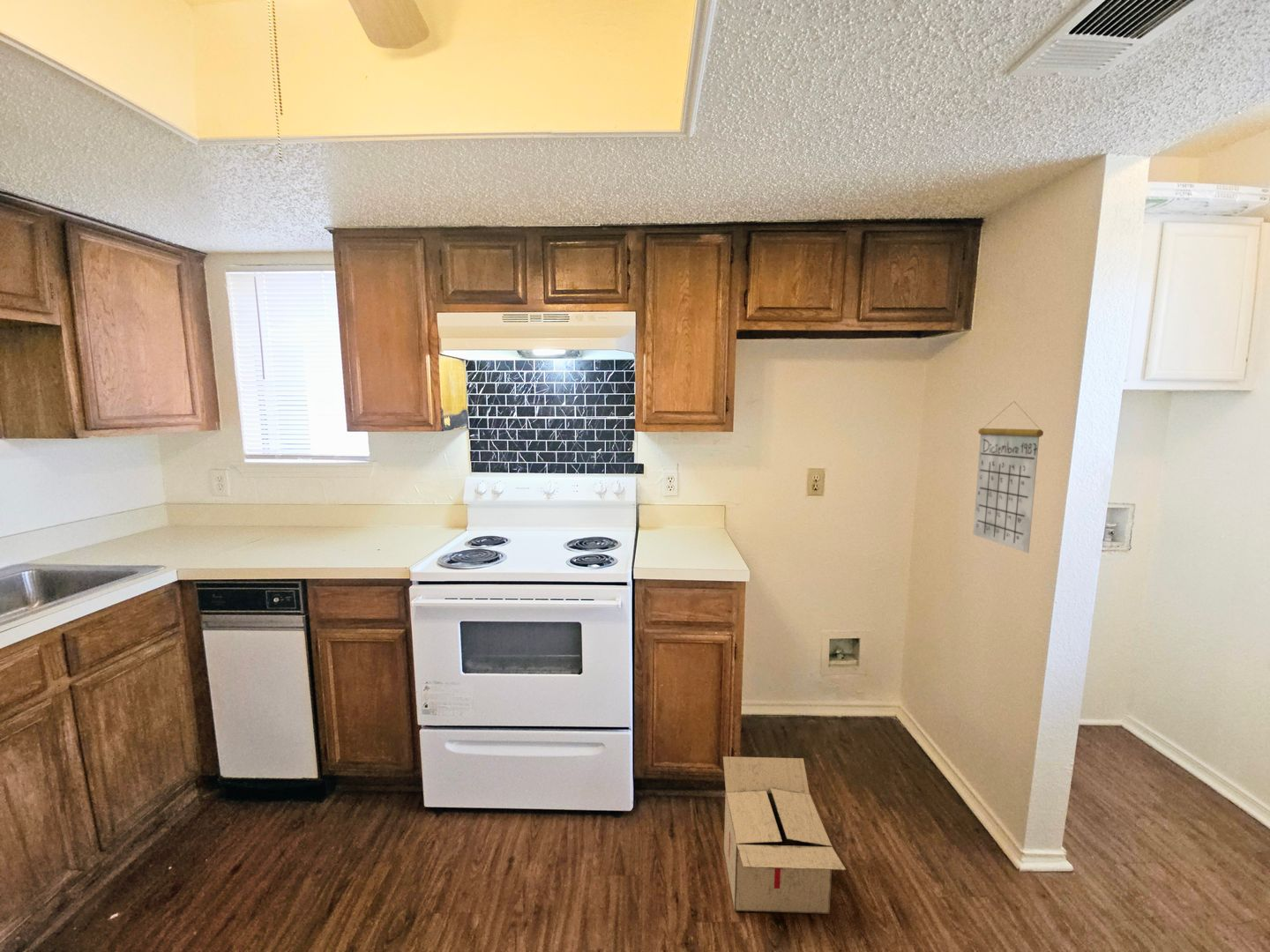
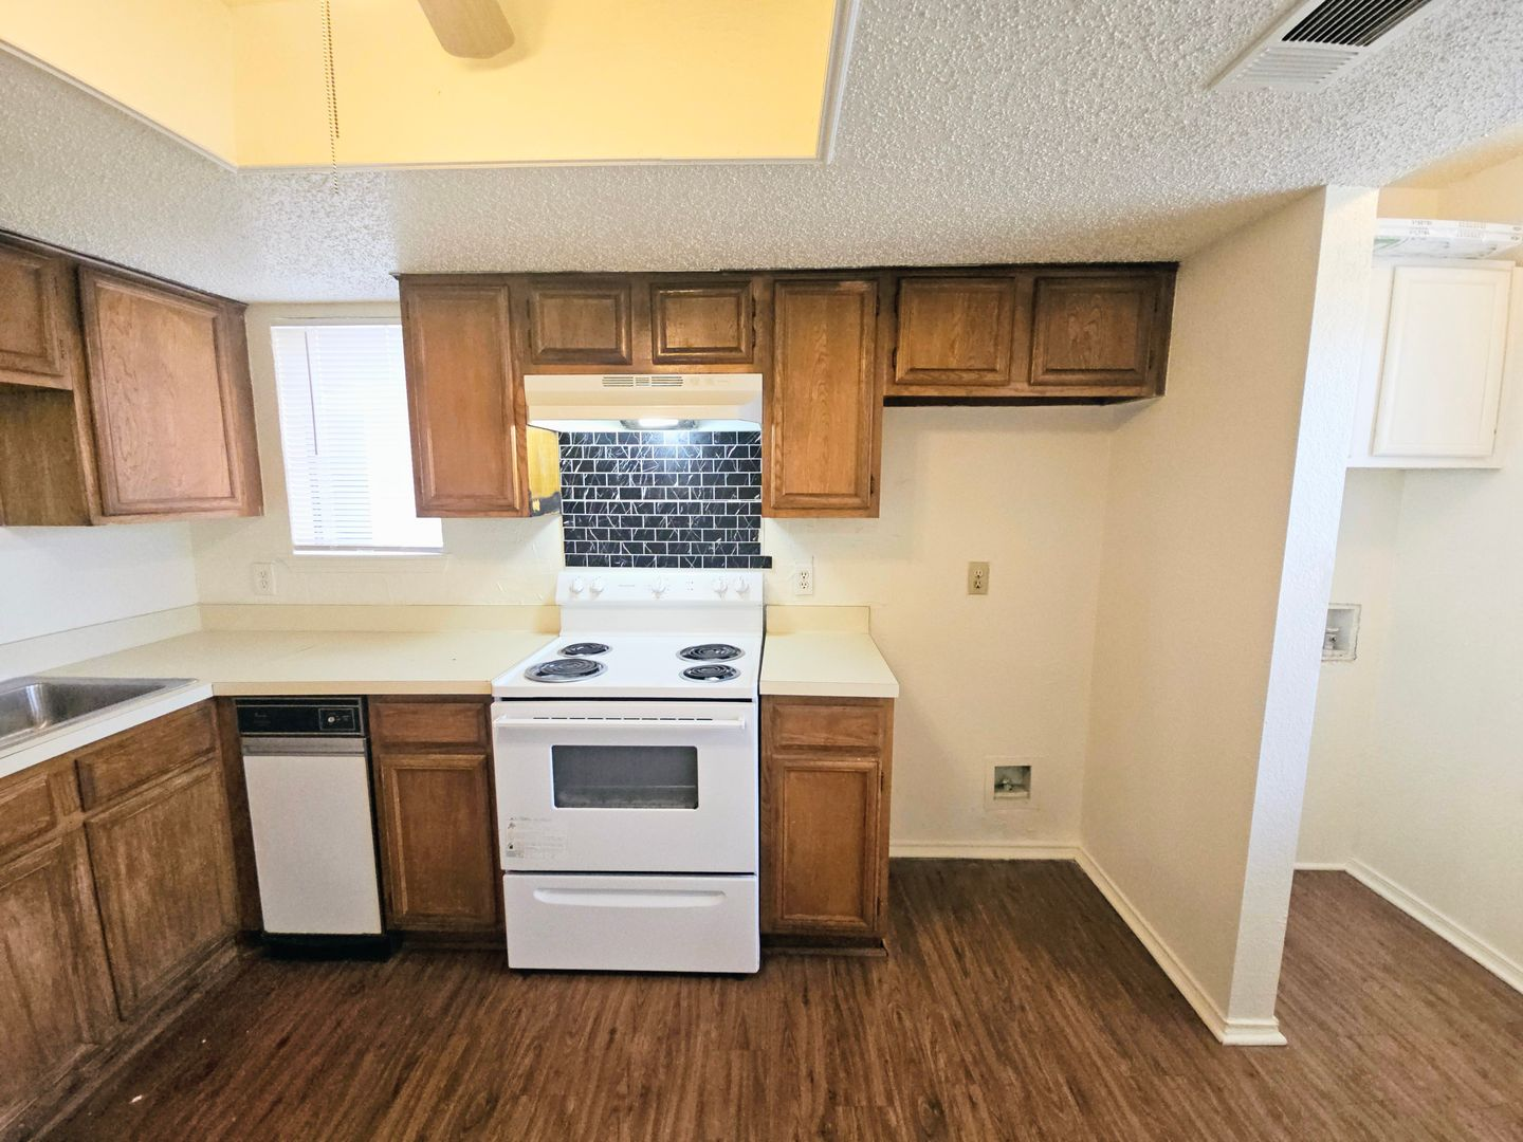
- cardboard box [722,755,847,915]
- calendar [972,400,1044,554]
